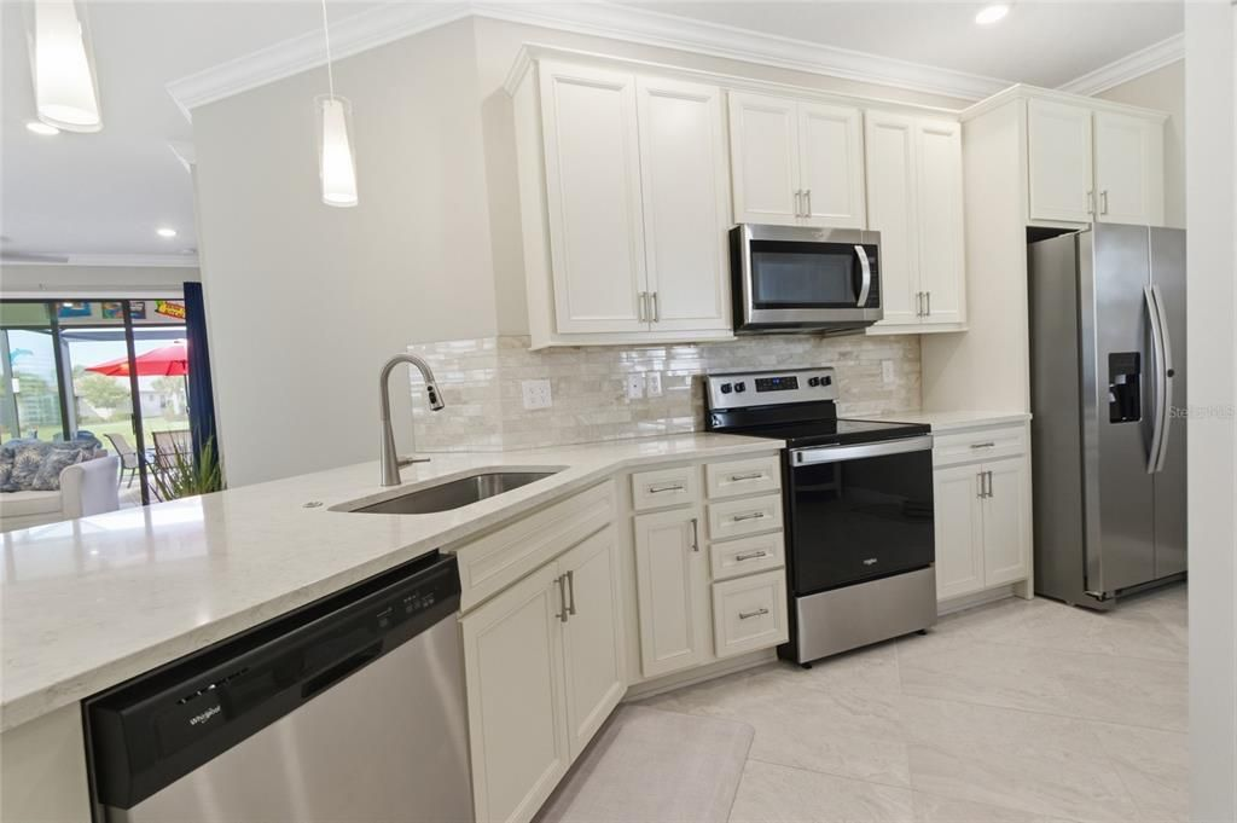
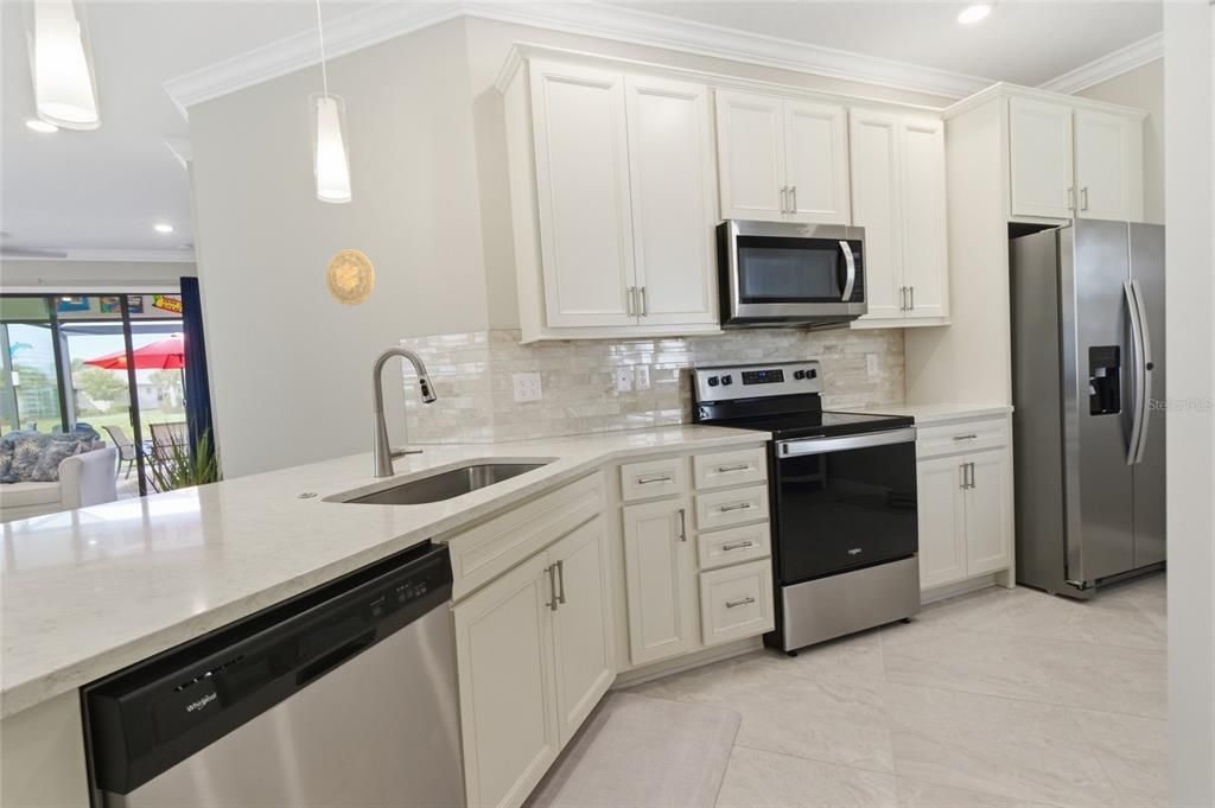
+ decorative plate [325,248,376,306]
